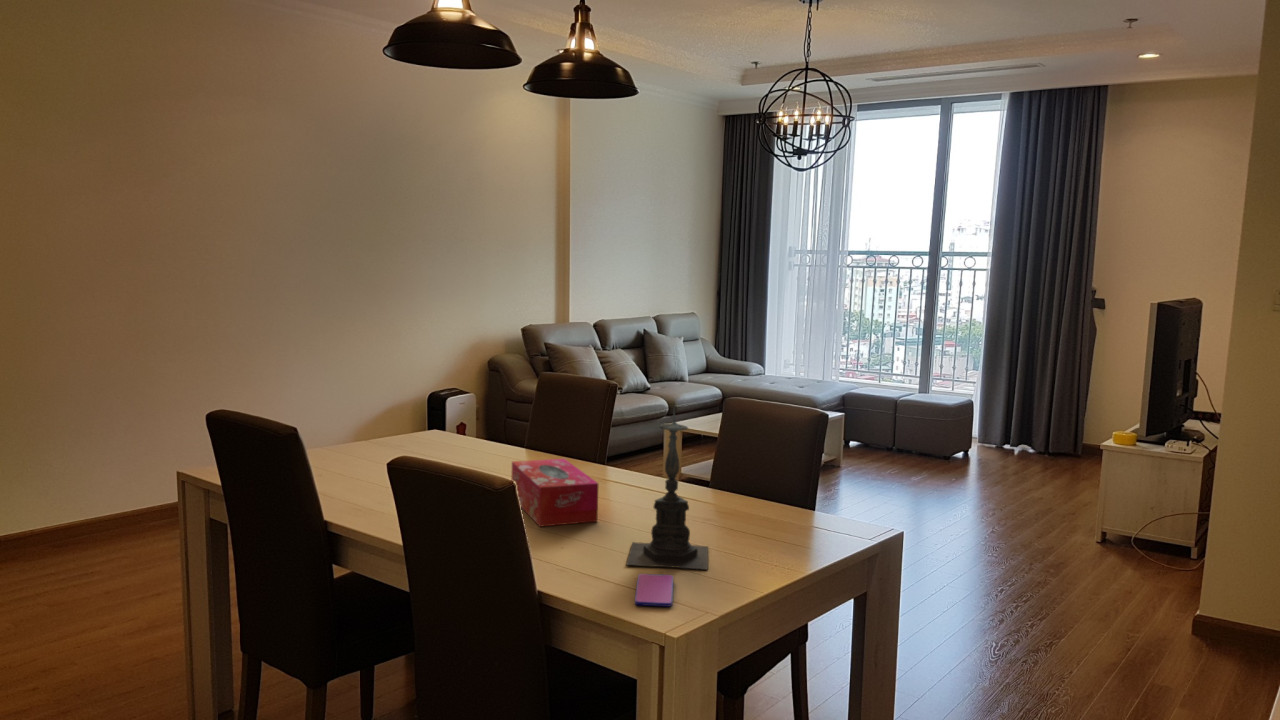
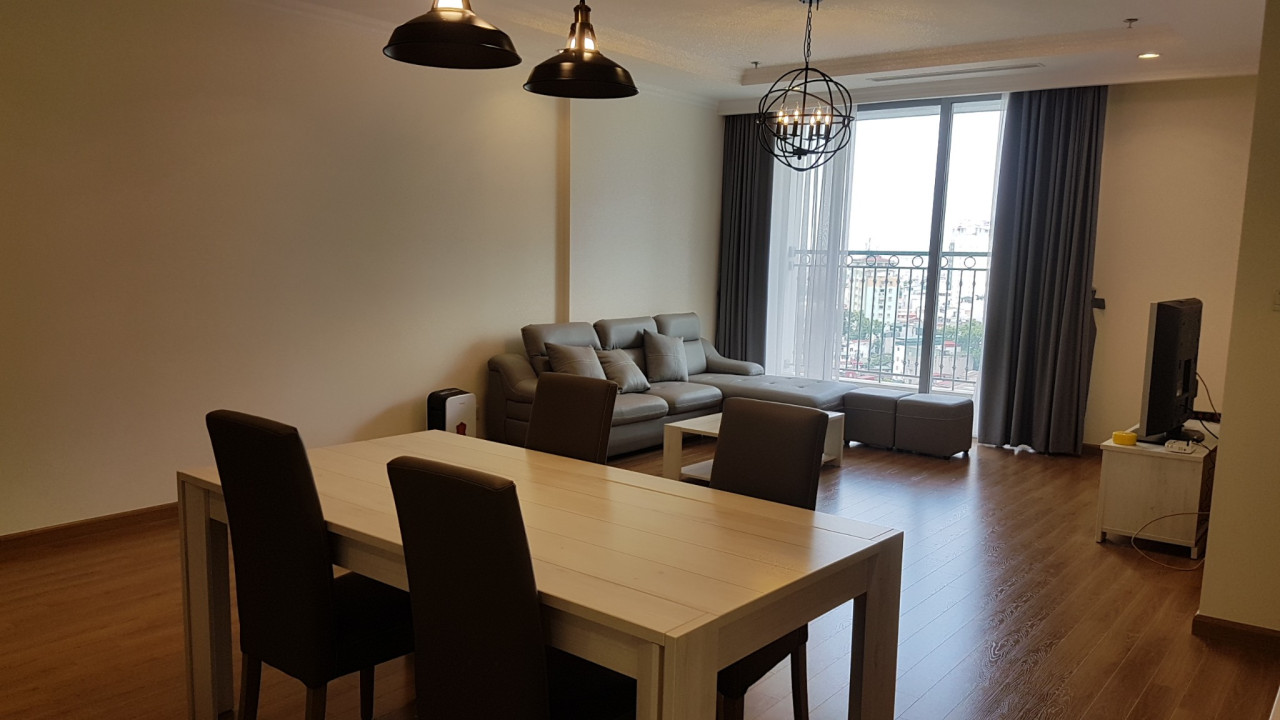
- tissue box [511,458,599,528]
- candle holder [625,402,709,571]
- smartphone [634,573,674,608]
